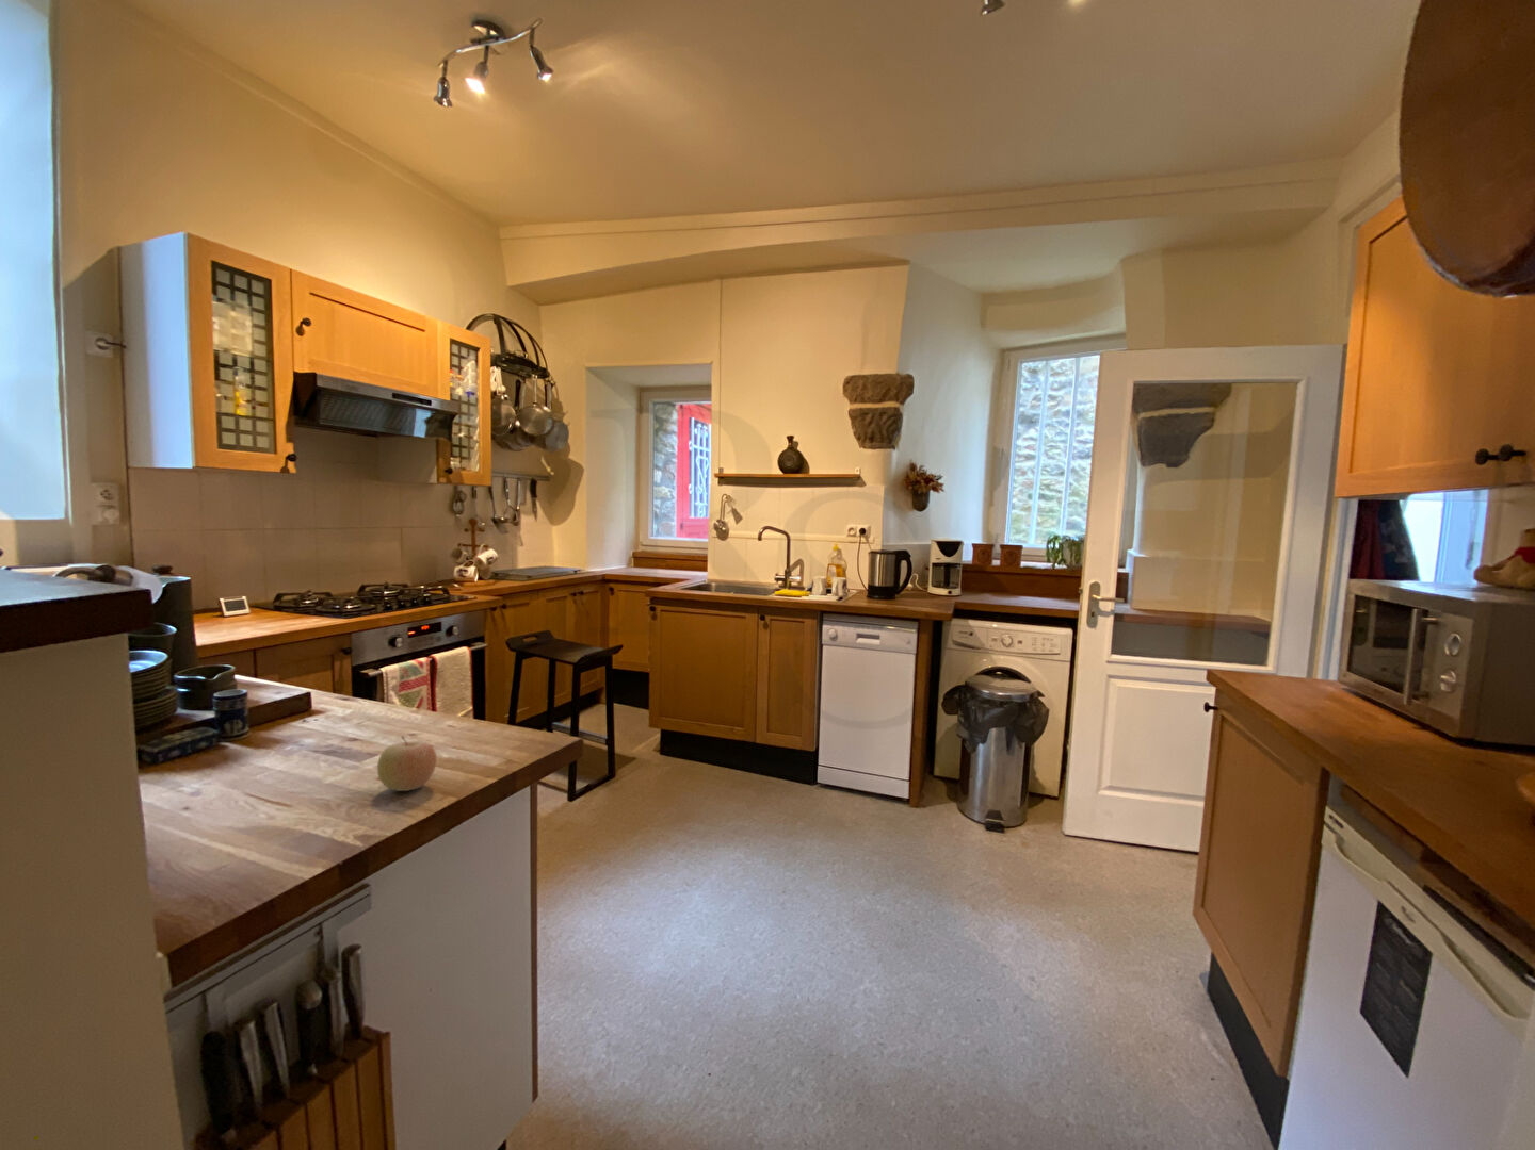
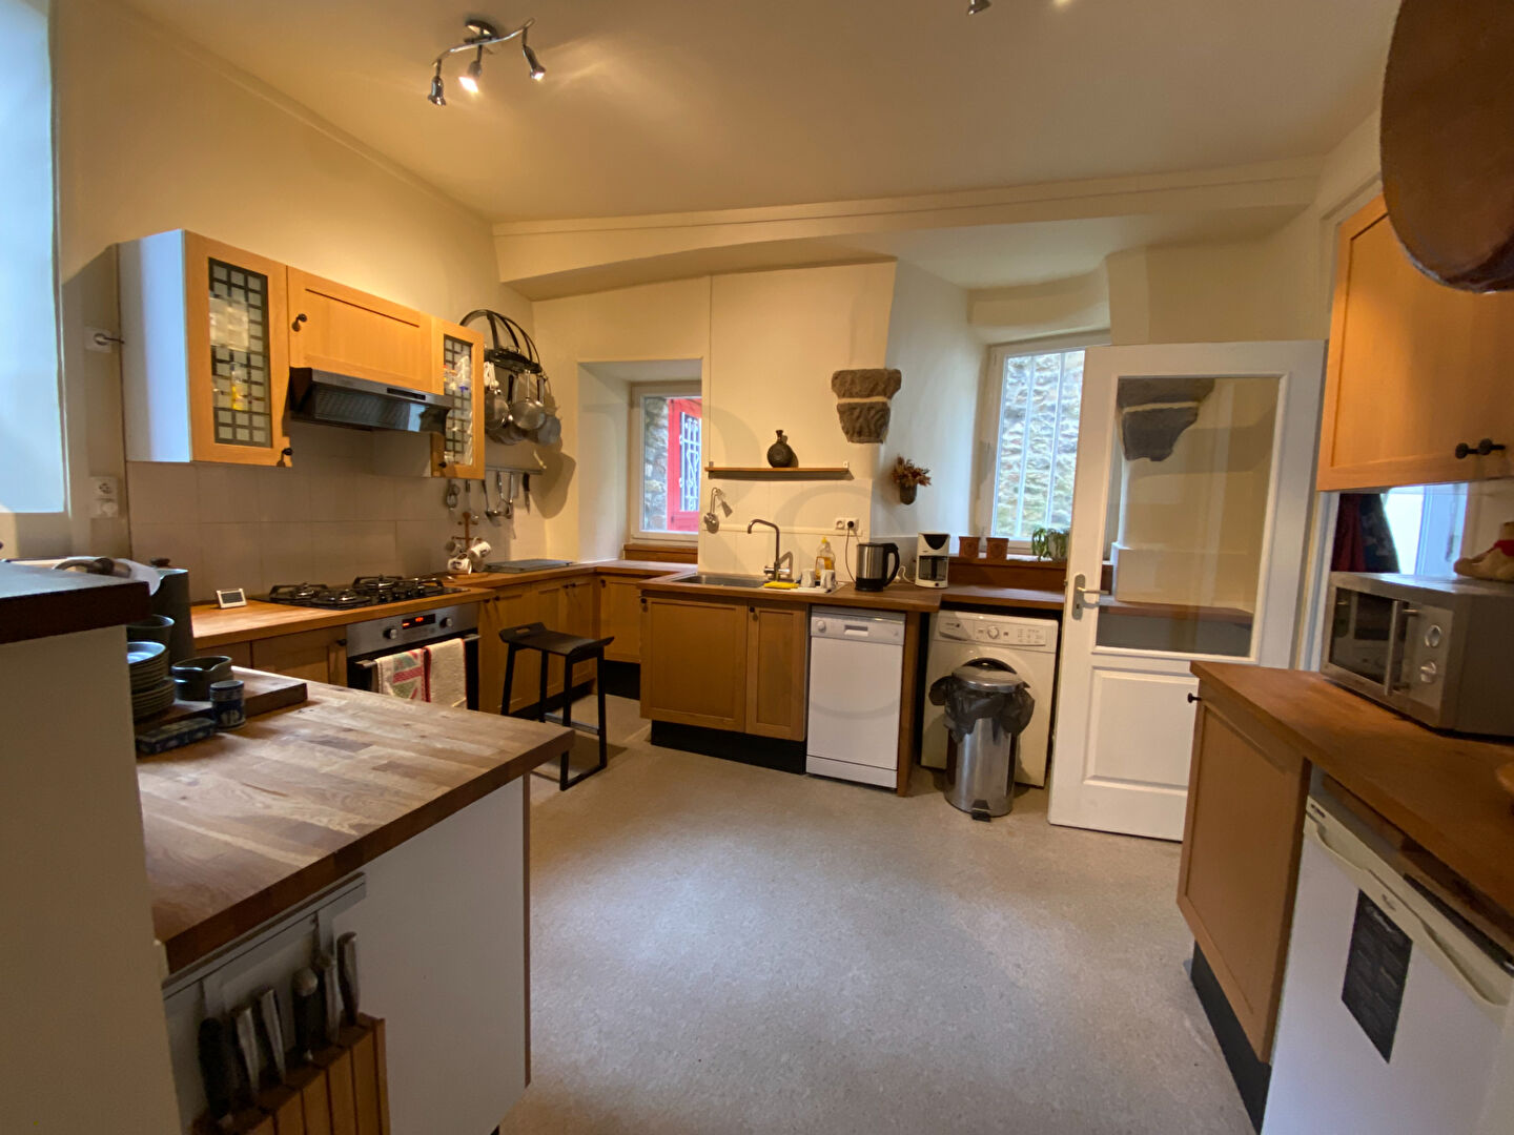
- fruit [376,734,438,792]
